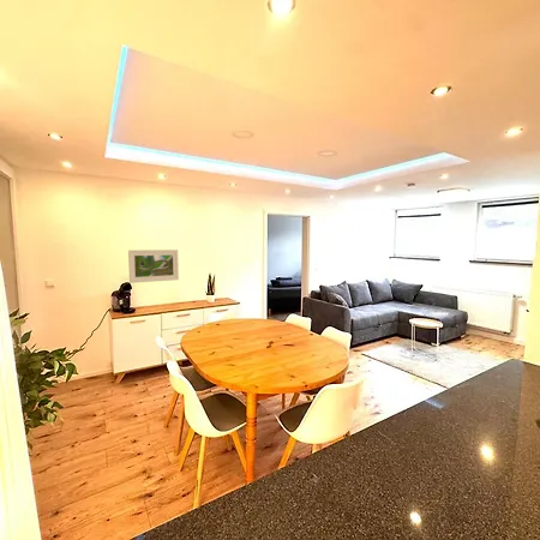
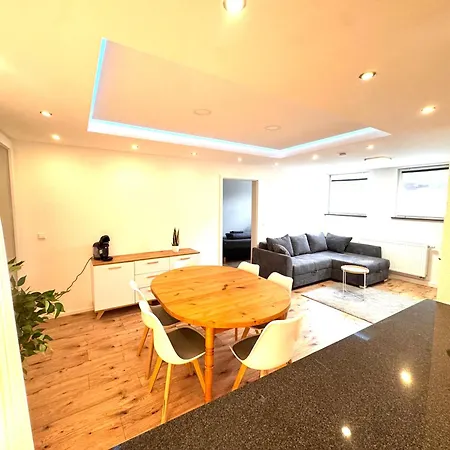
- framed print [127,248,180,284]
